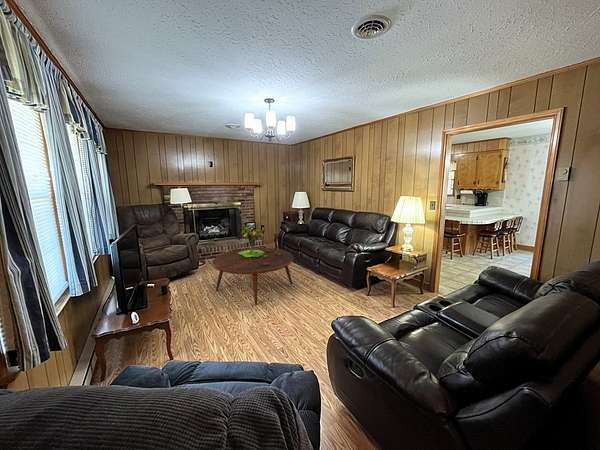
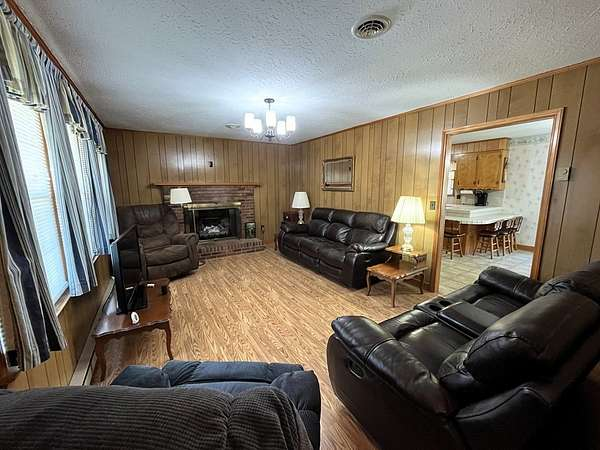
- bouquet [238,224,267,257]
- coffee table [212,247,295,306]
